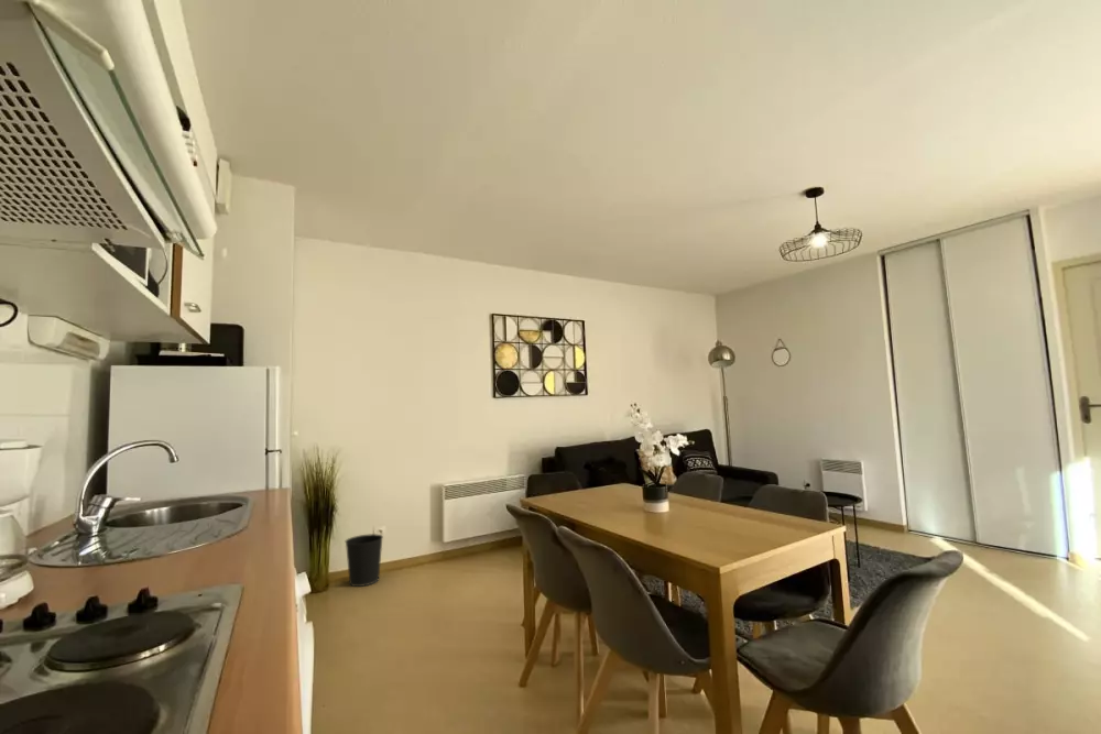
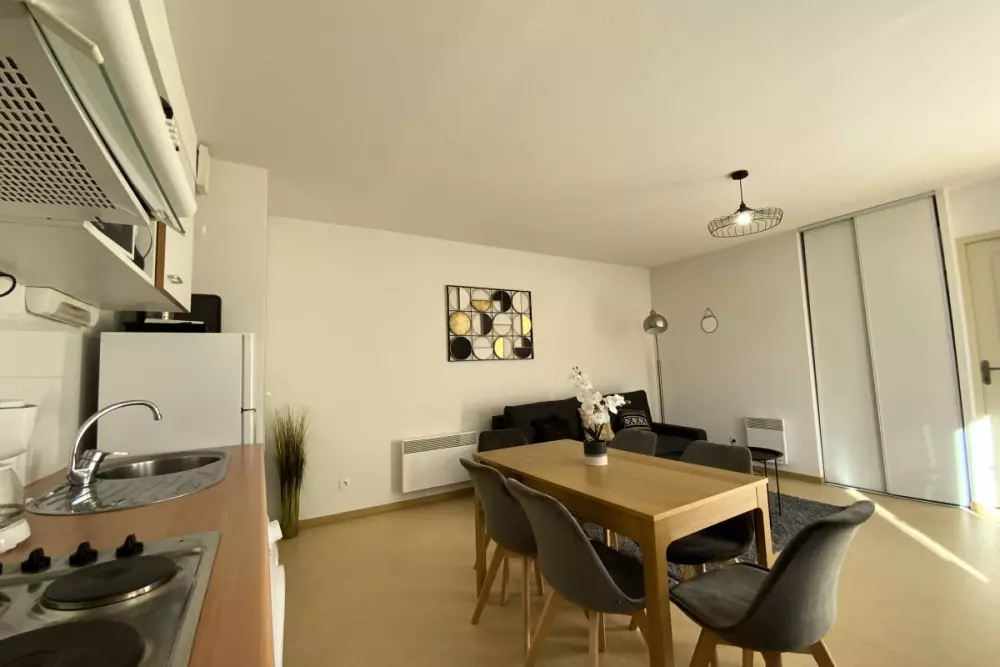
- wastebasket [344,533,384,588]
